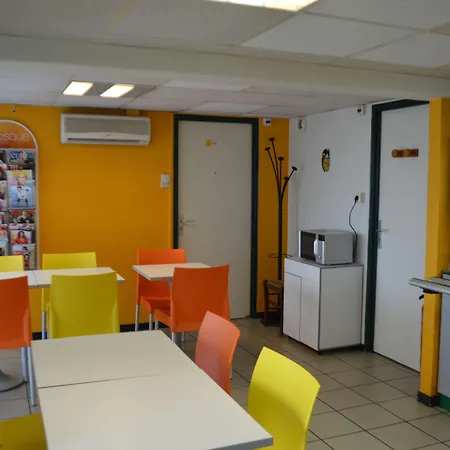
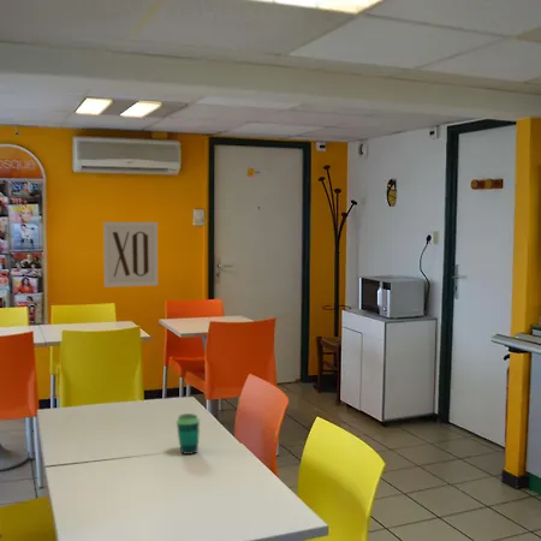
+ wall art [102,221,159,289]
+ cup [176,412,201,456]
